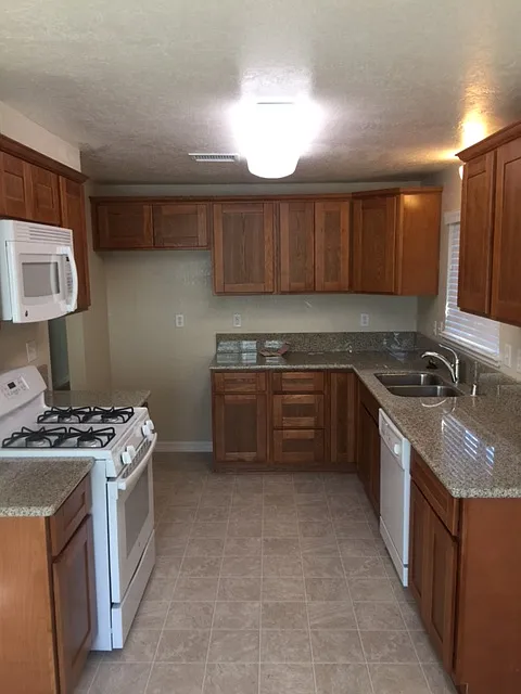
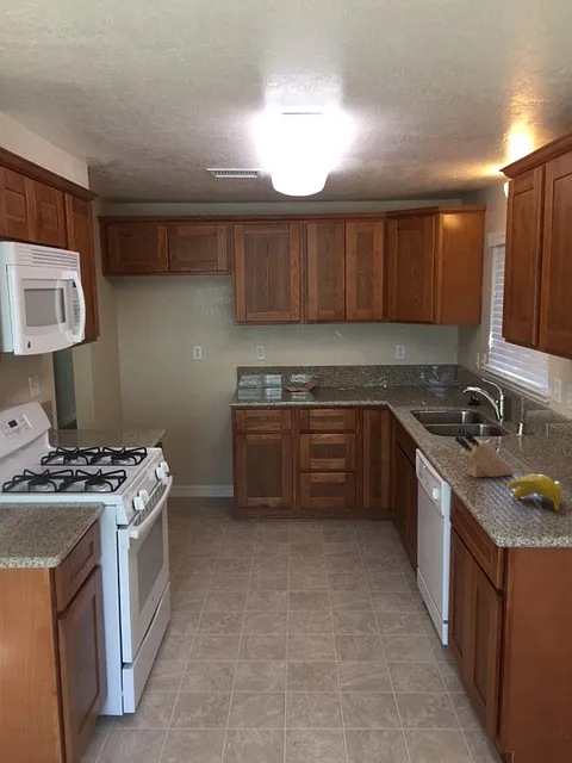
+ banana [505,473,564,515]
+ knife block [454,426,516,478]
